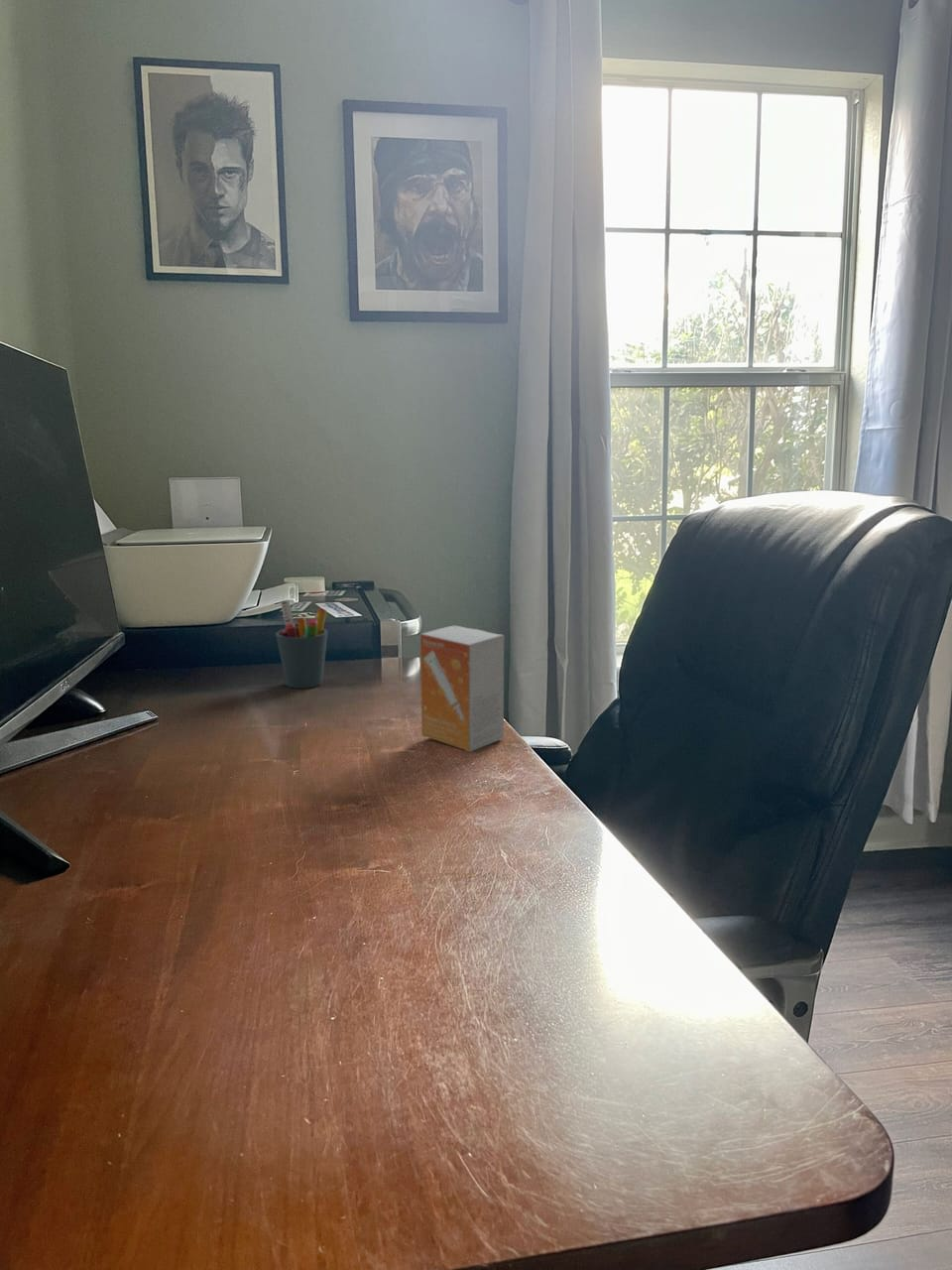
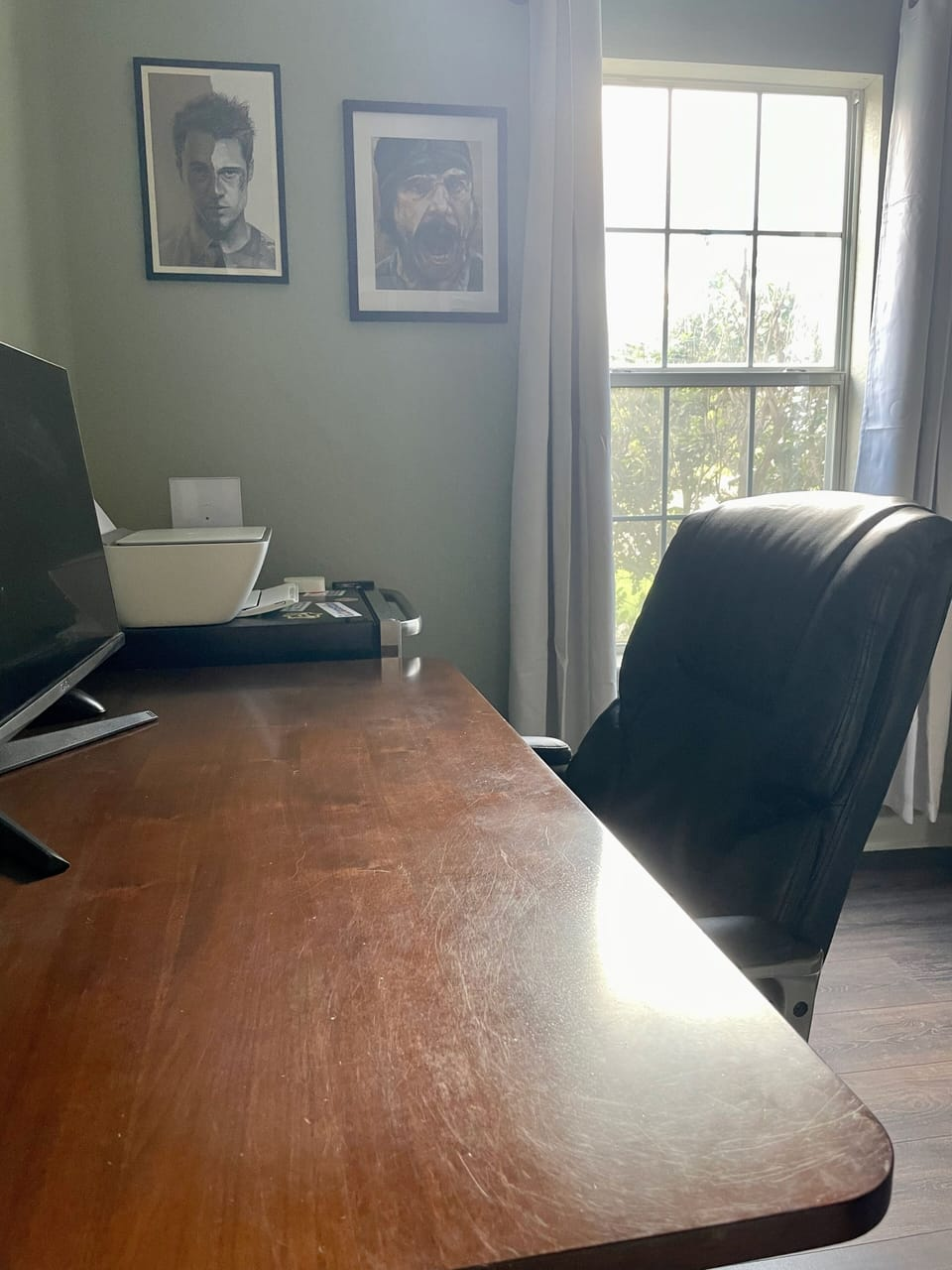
- small box [419,624,505,753]
- pen holder [275,599,328,690]
